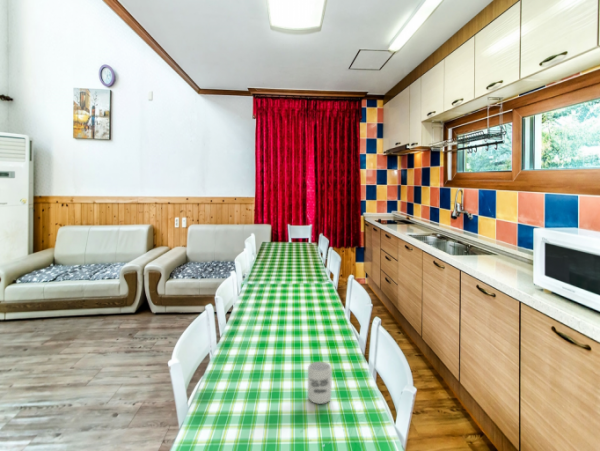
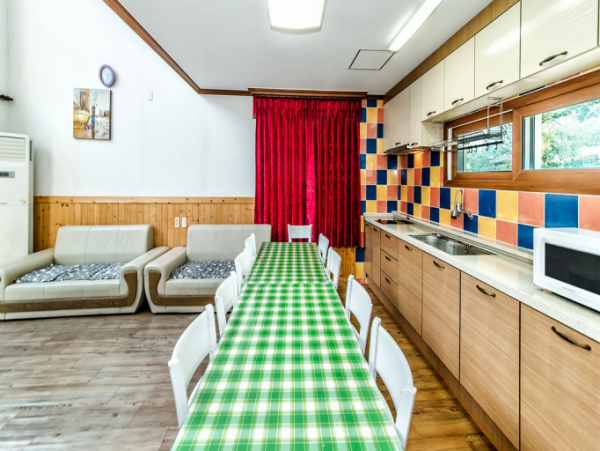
- cup [307,361,333,405]
